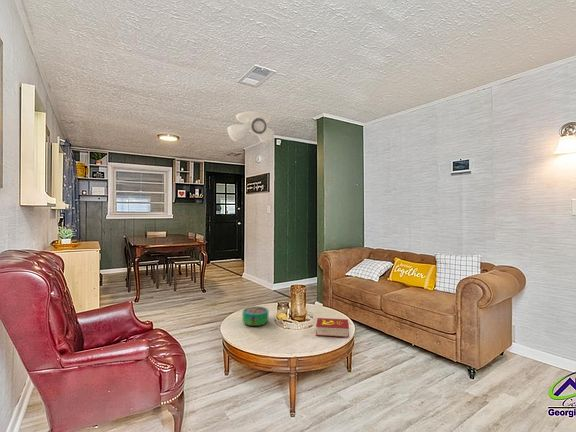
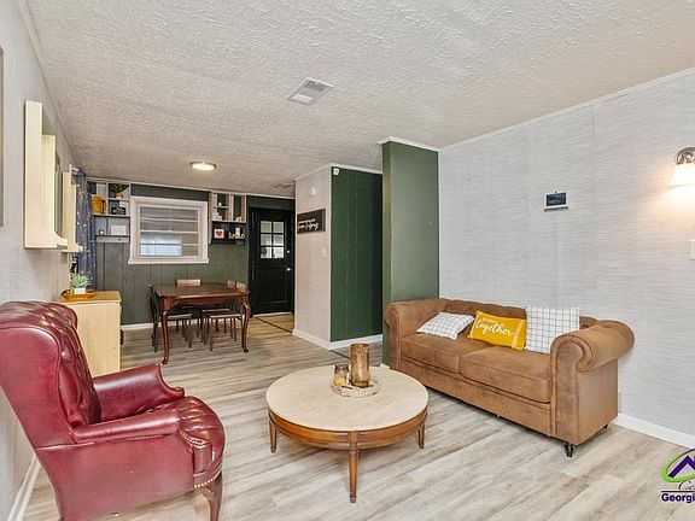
- decorative bowl [241,305,270,327]
- book [314,317,351,338]
- ceiling light [227,110,275,145]
